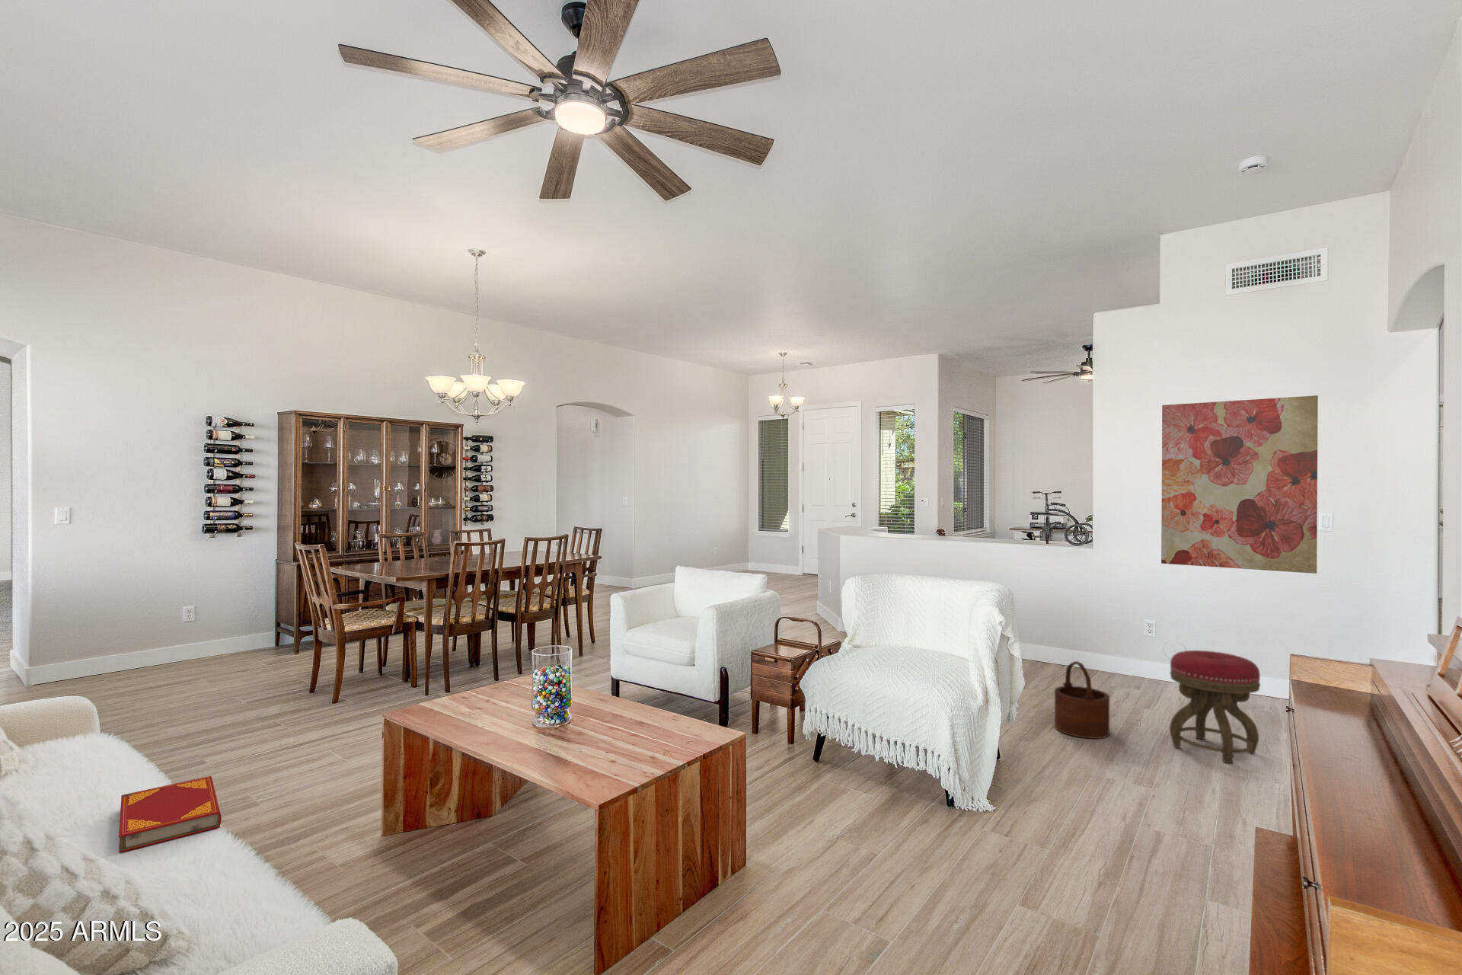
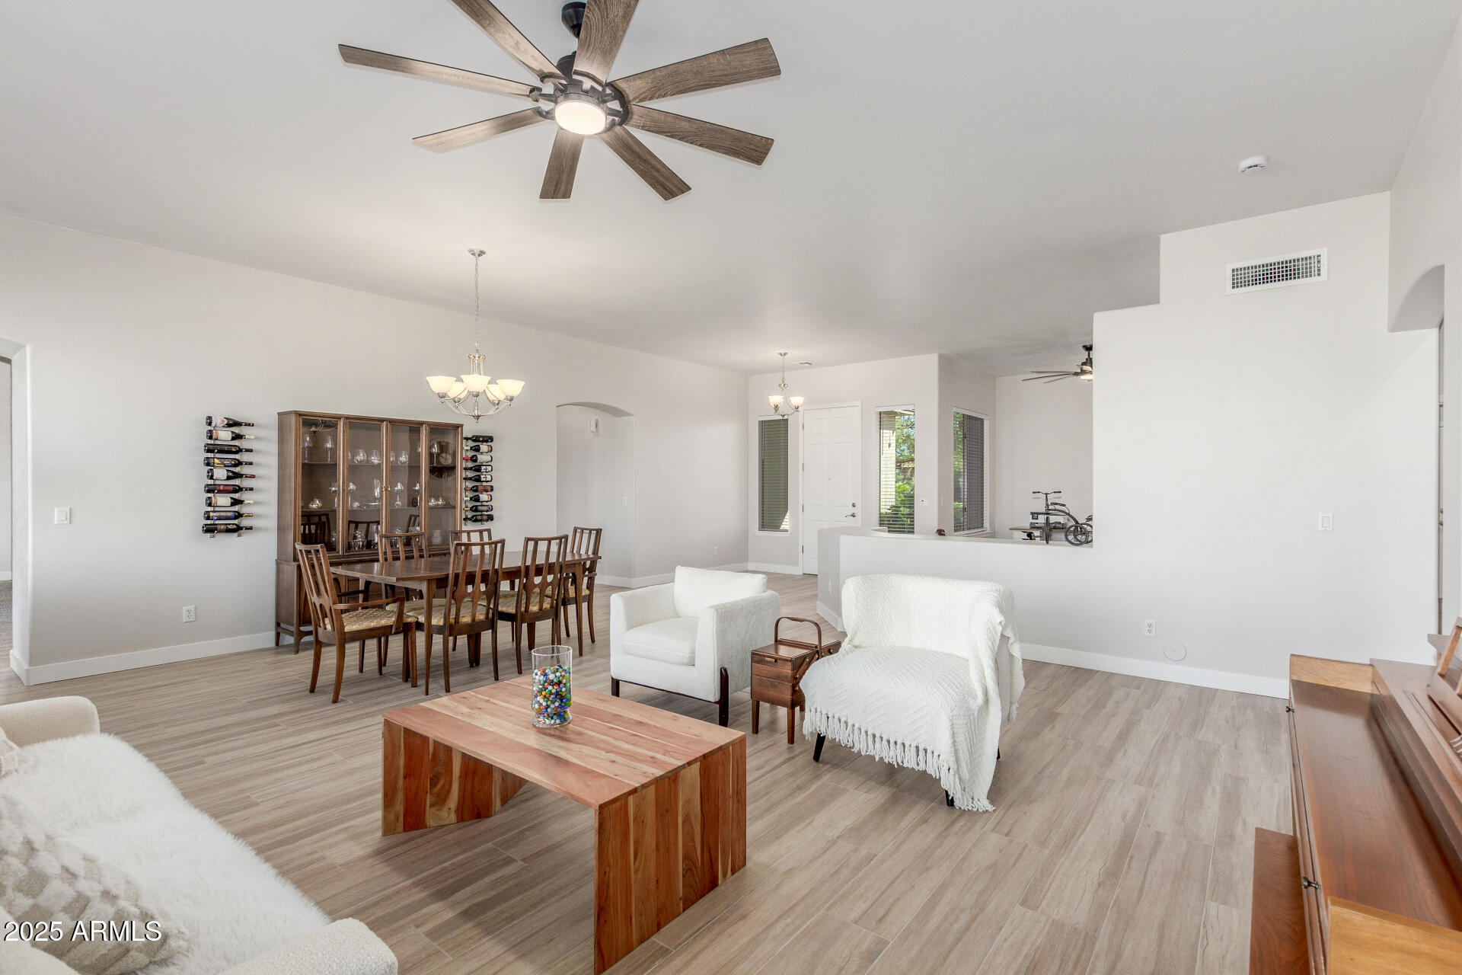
- wooden bucket [1054,661,1111,740]
- hardback book [119,776,222,853]
- wall art [1161,395,1318,575]
- stool [1169,650,1261,764]
